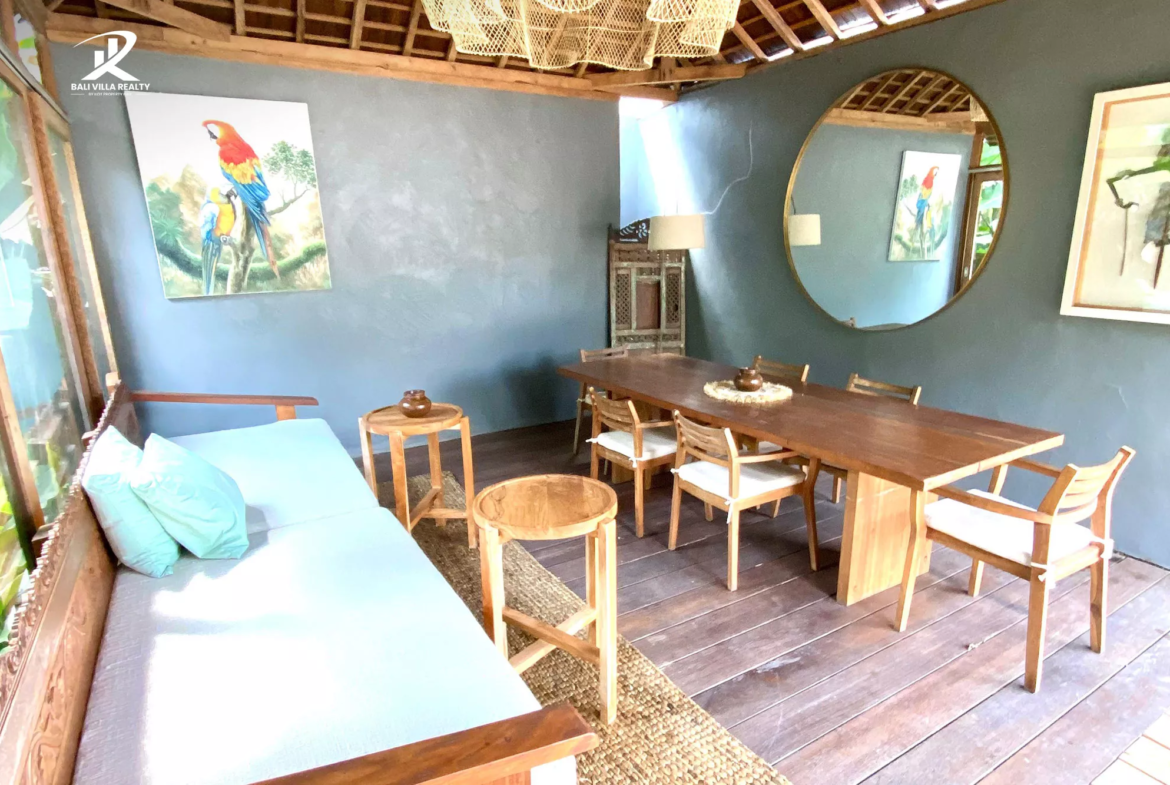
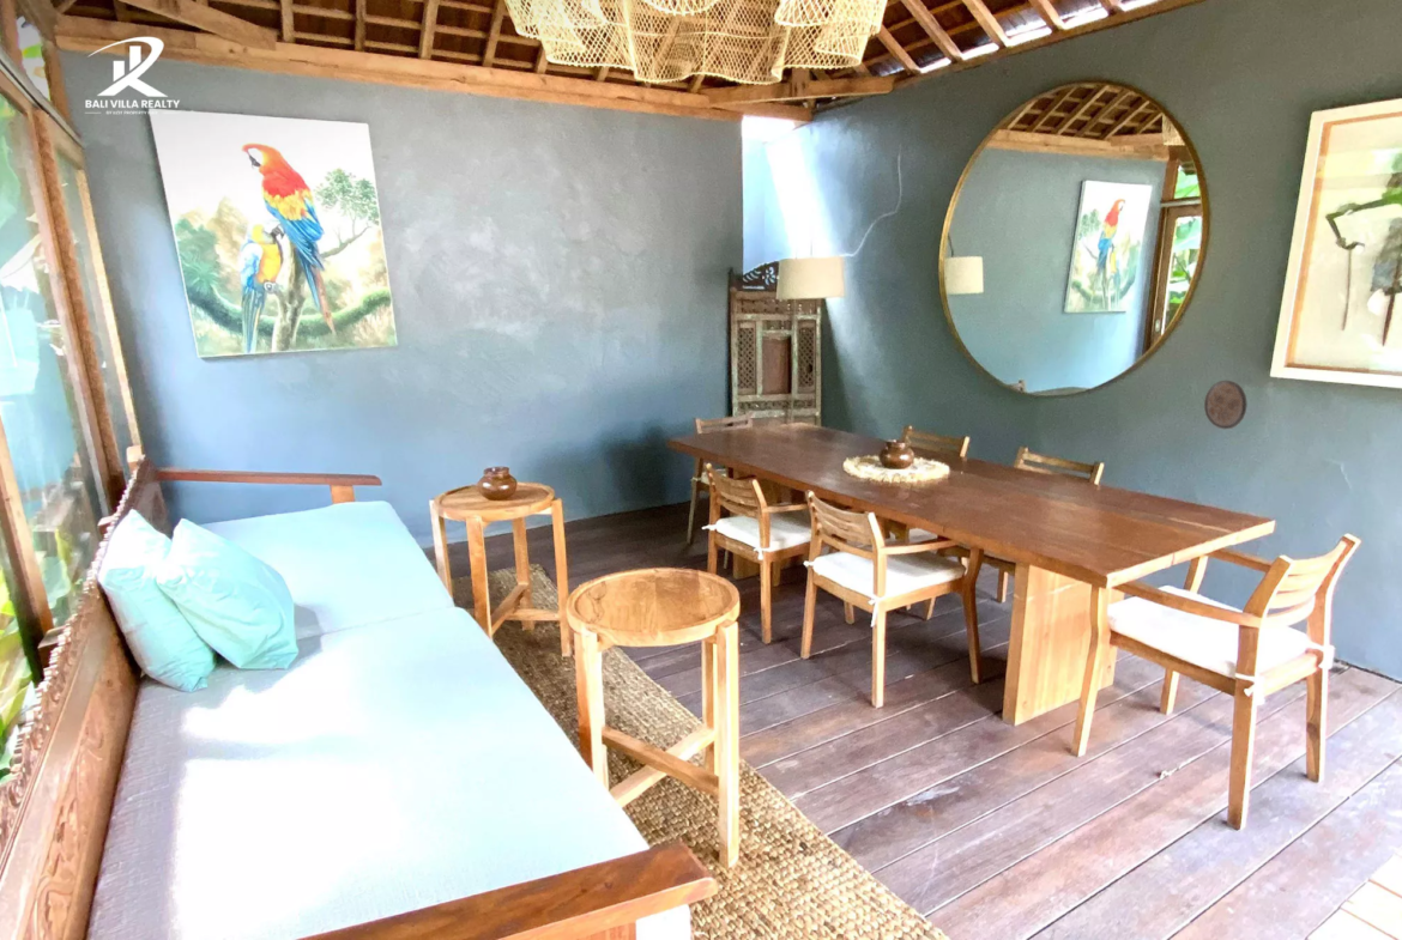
+ decorative medallion [1203,380,1249,431]
